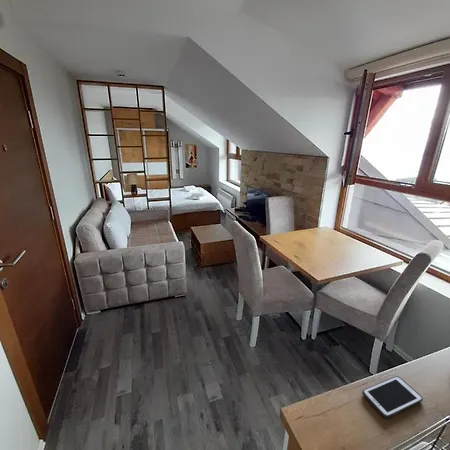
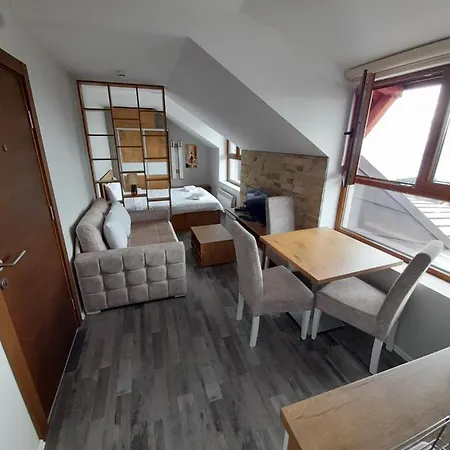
- cell phone [361,375,424,419]
